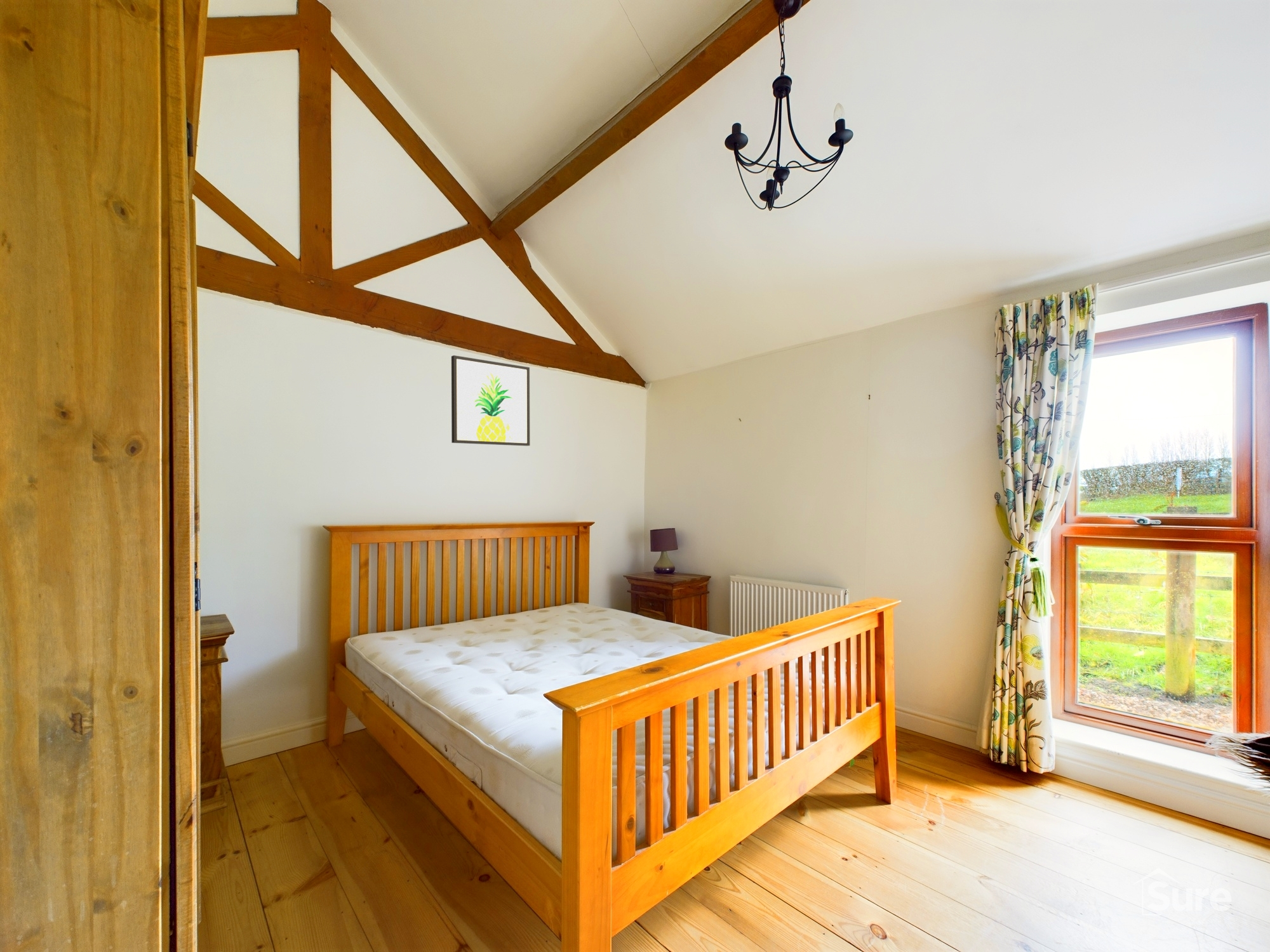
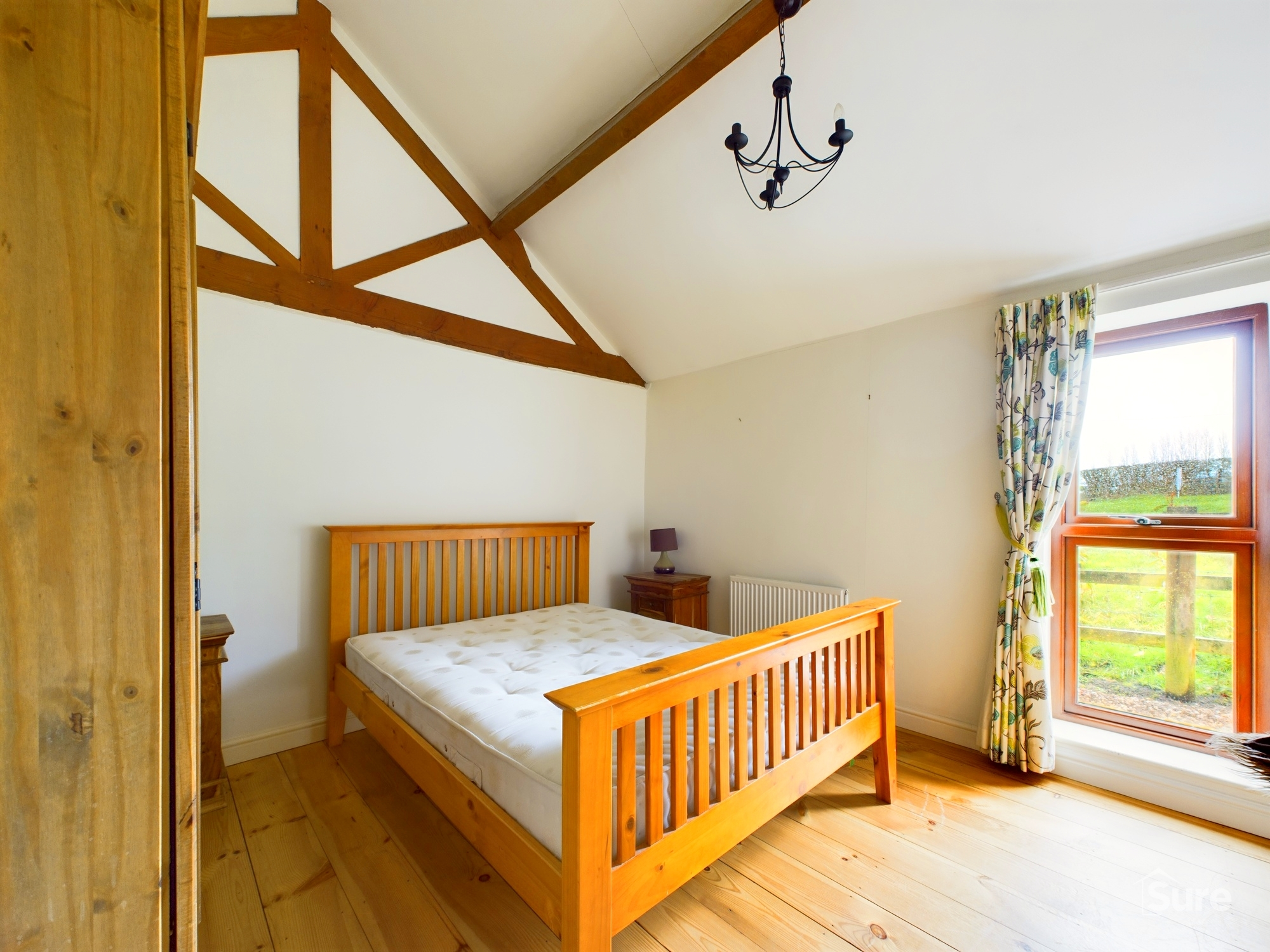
- wall art [451,355,531,446]
